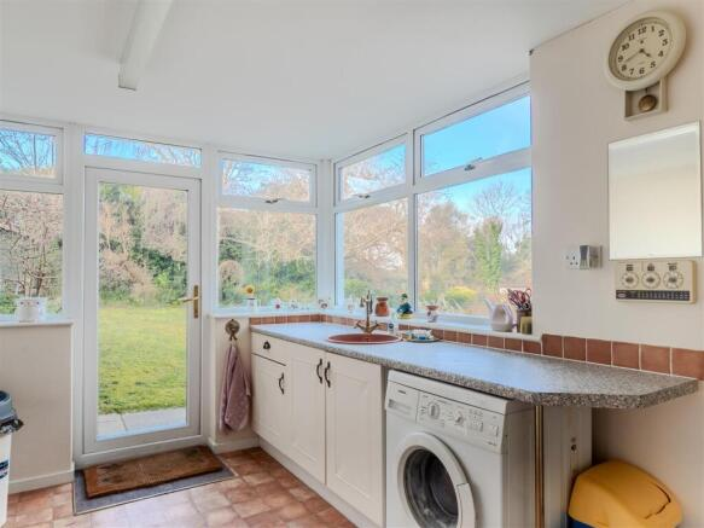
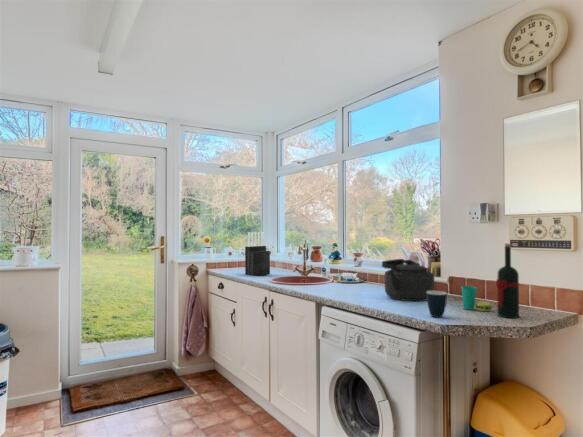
+ wine bottle [495,243,520,319]
+ mug [426,290,448,318]
+ cup [460,285,493,312]
+ kettle [381,258,435,302]
+ knife block [244,231,271,277]
